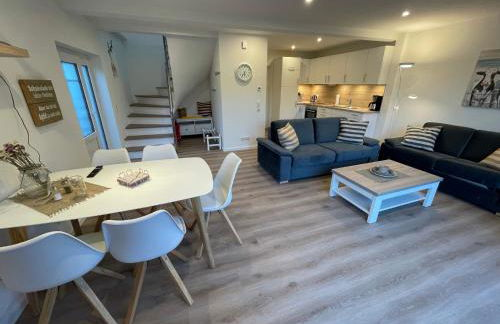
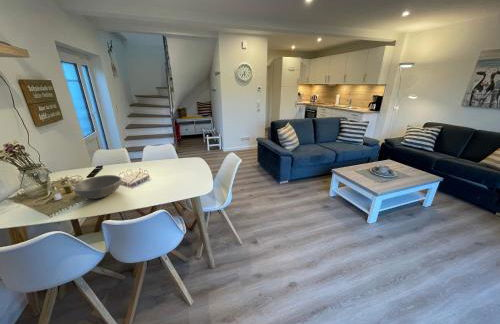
+ bowl [72,174,123,200]
